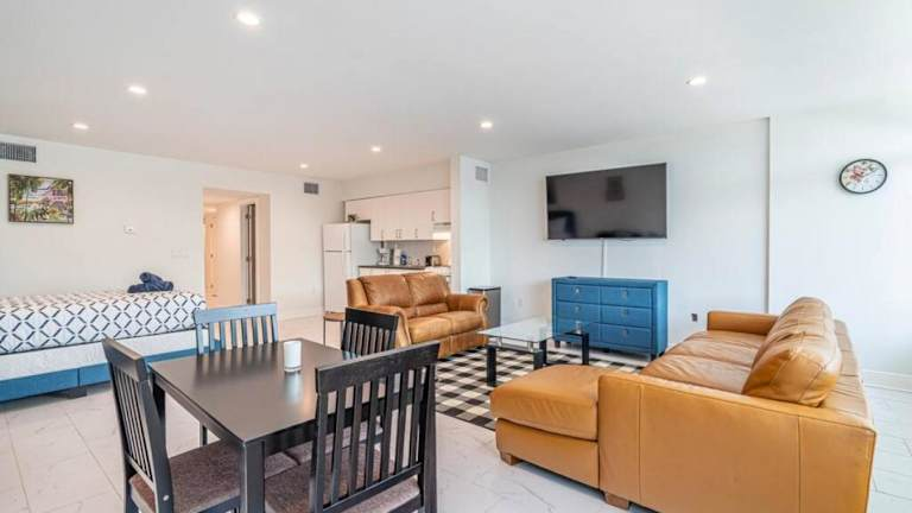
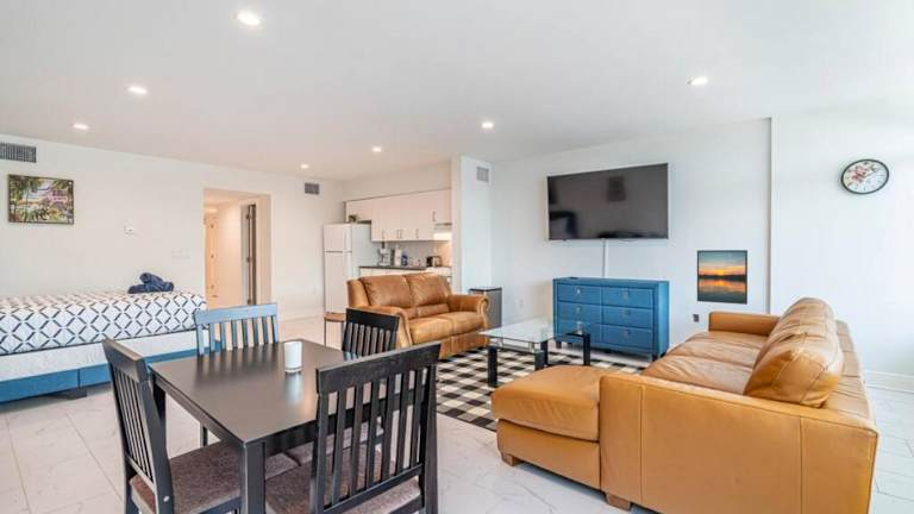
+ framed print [696,249,749,306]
